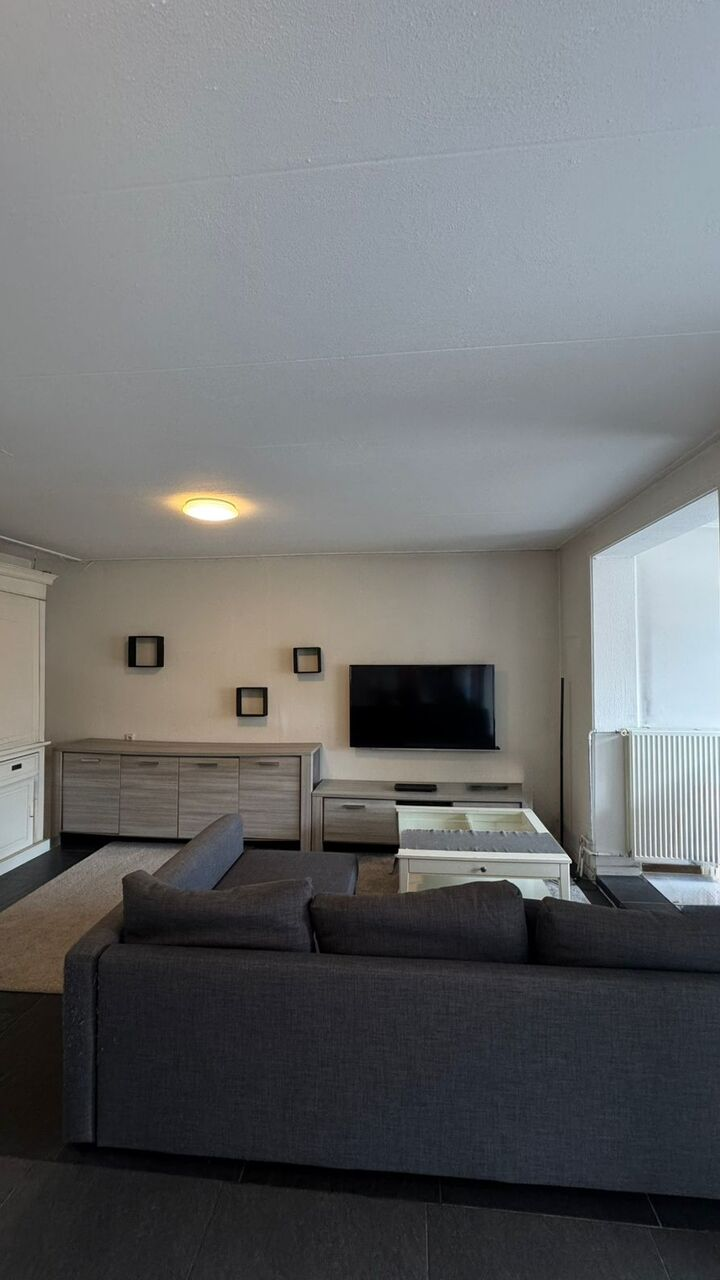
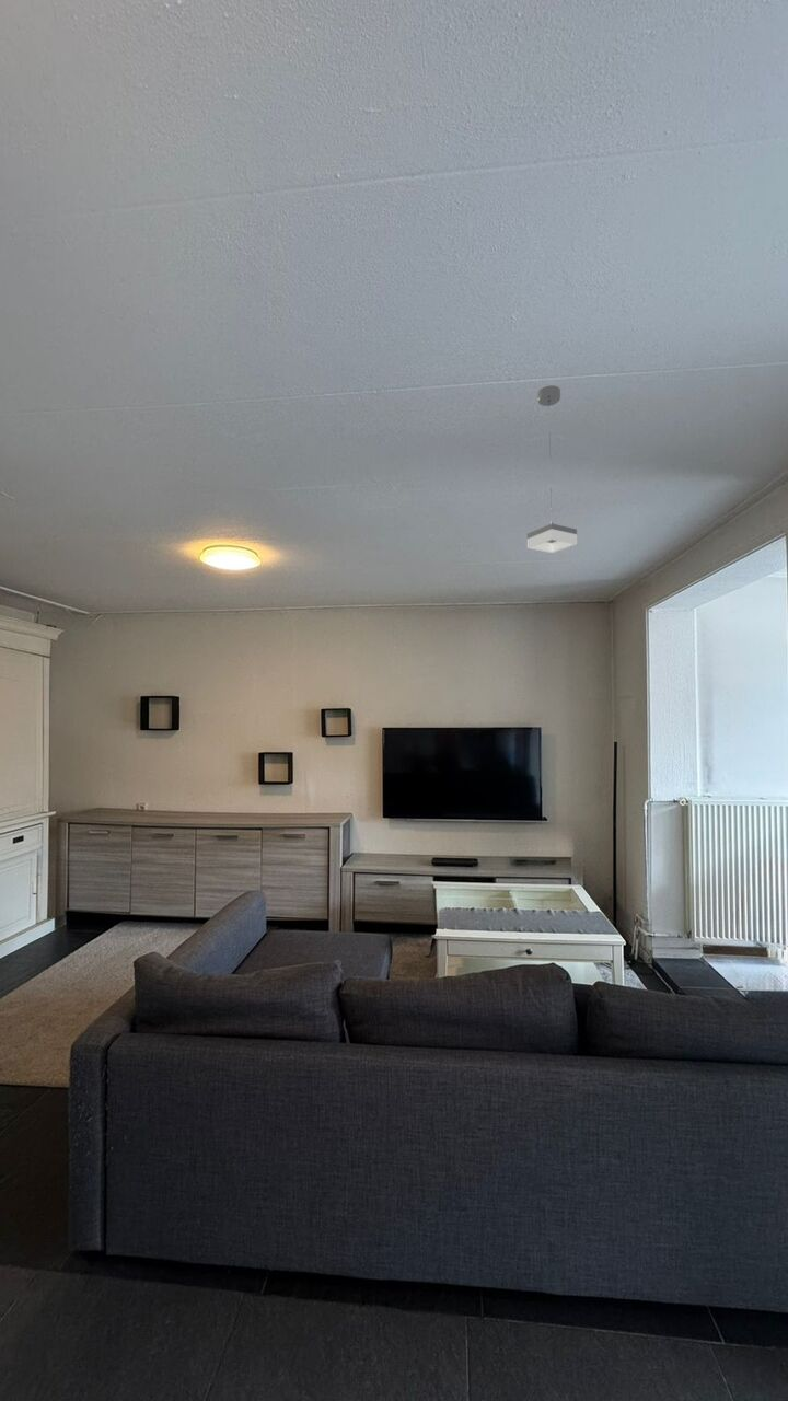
+ pendant lamp [526,384,578,554]
